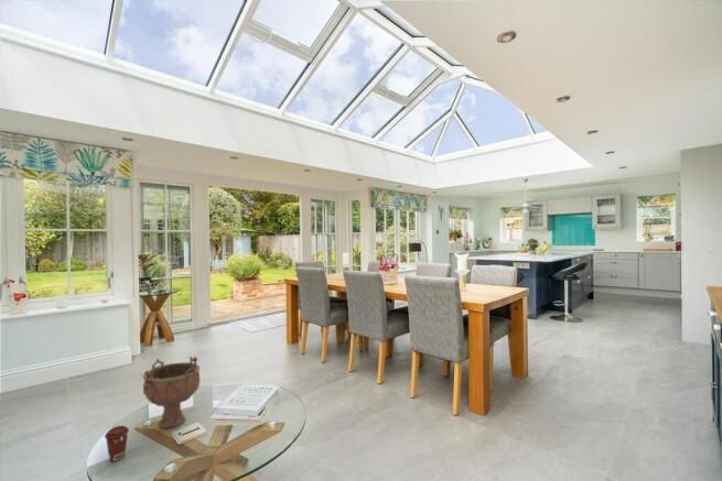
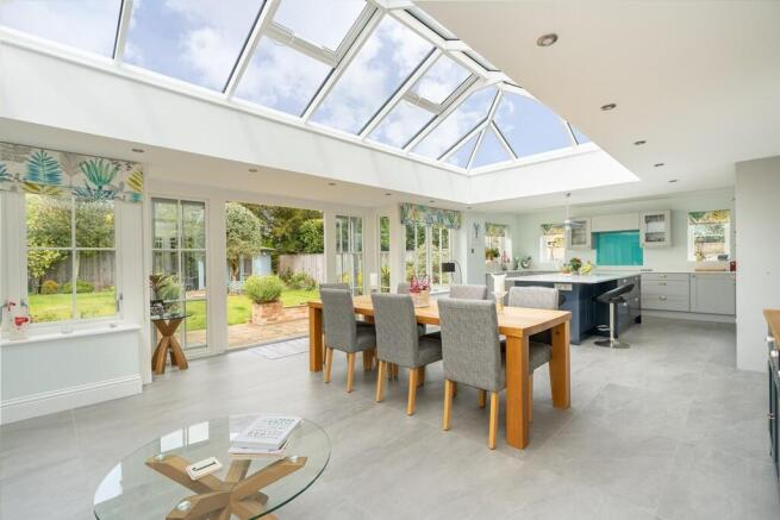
- coffee cup [104,425,130,462]
- decorative bowl [142,356,202,429]
